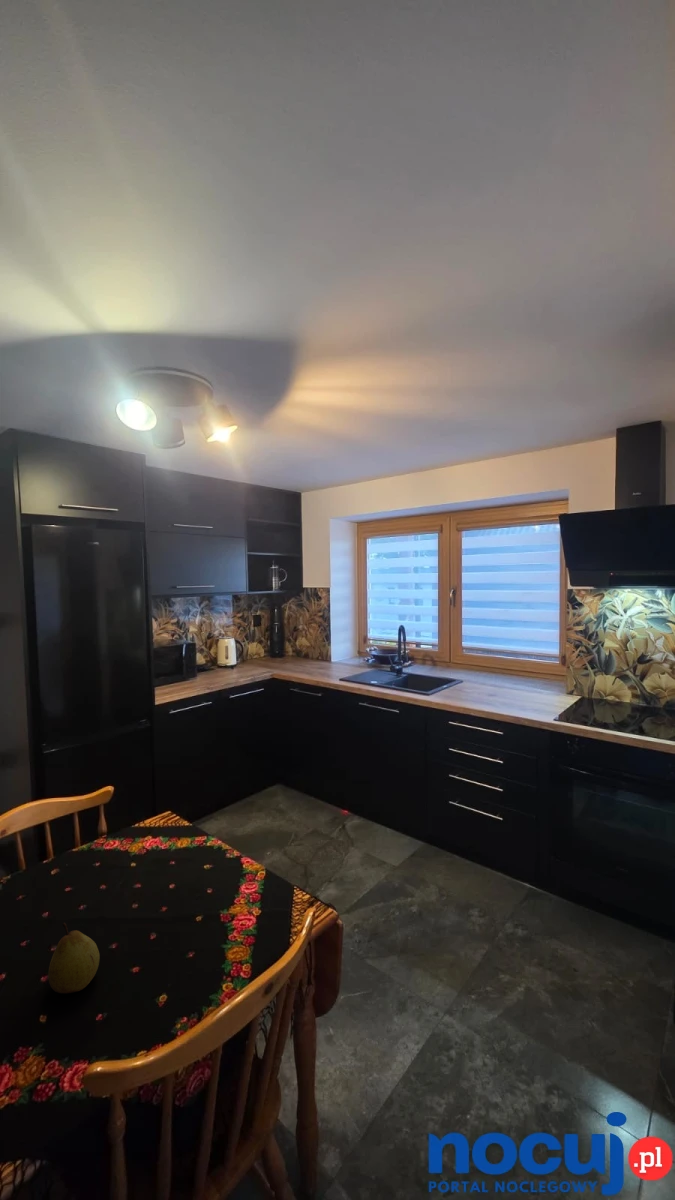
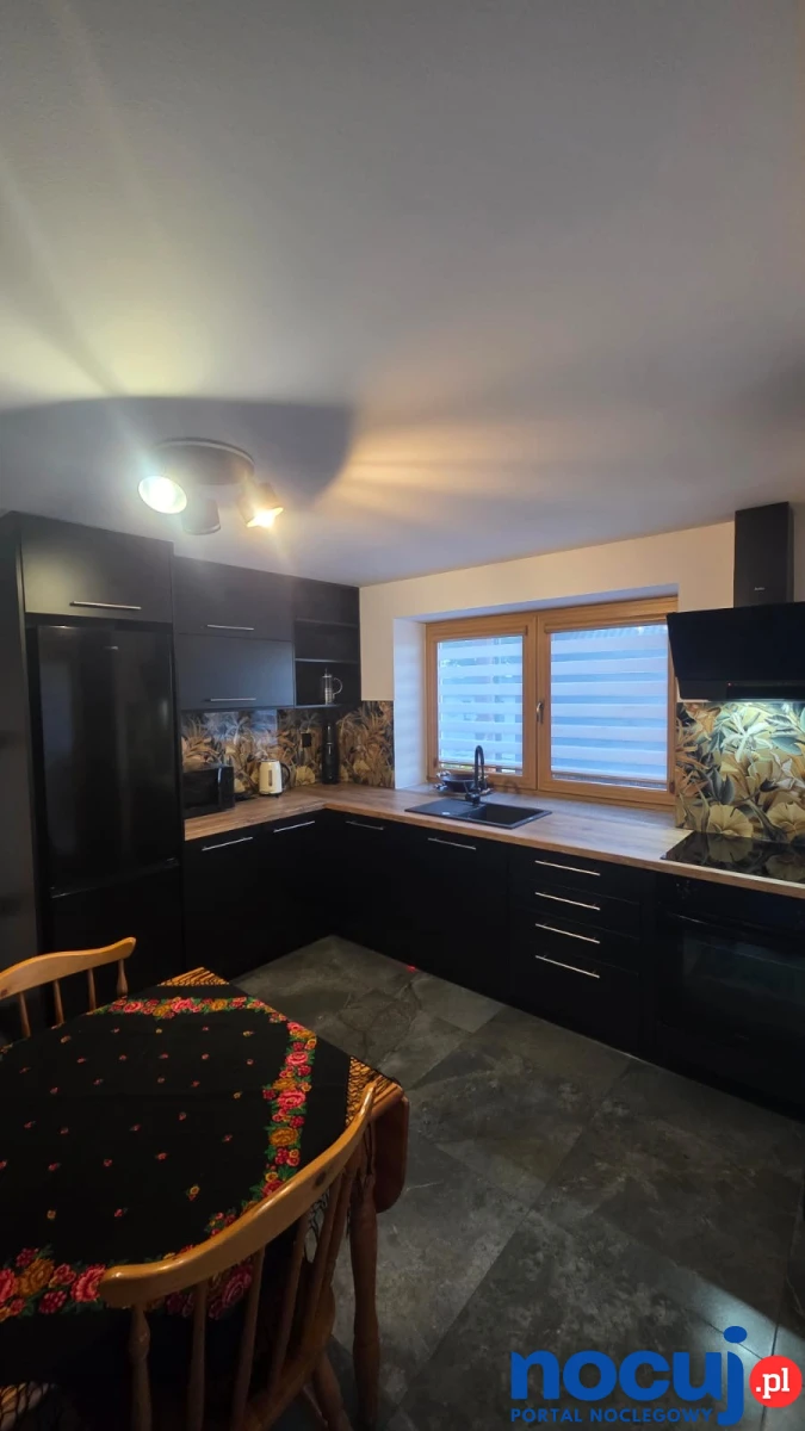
- fruit [47,922,101,994]
